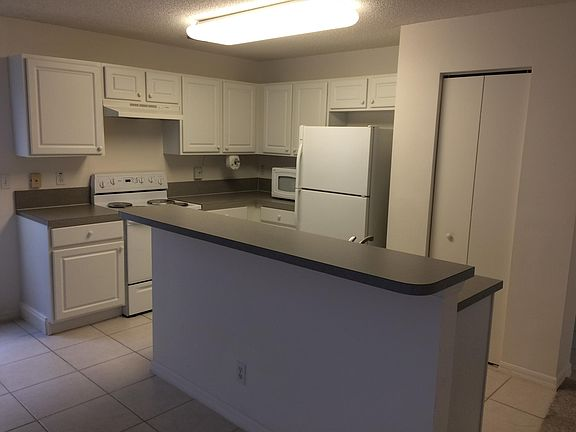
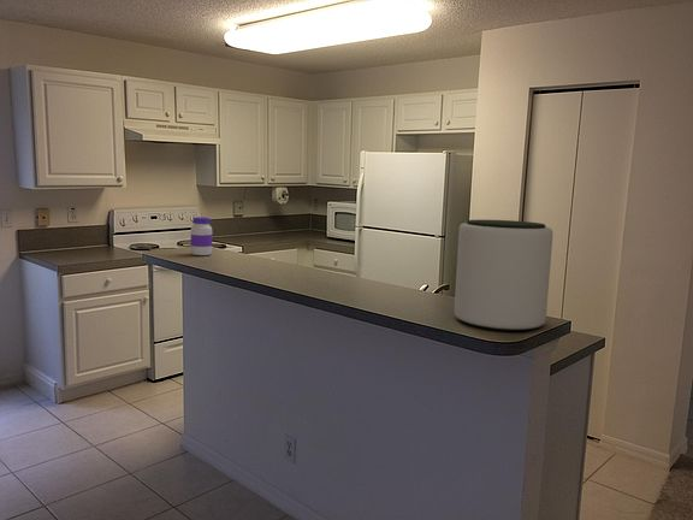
+ jar [190,215,213,256]
+ plant pot [454,219,553,332]
